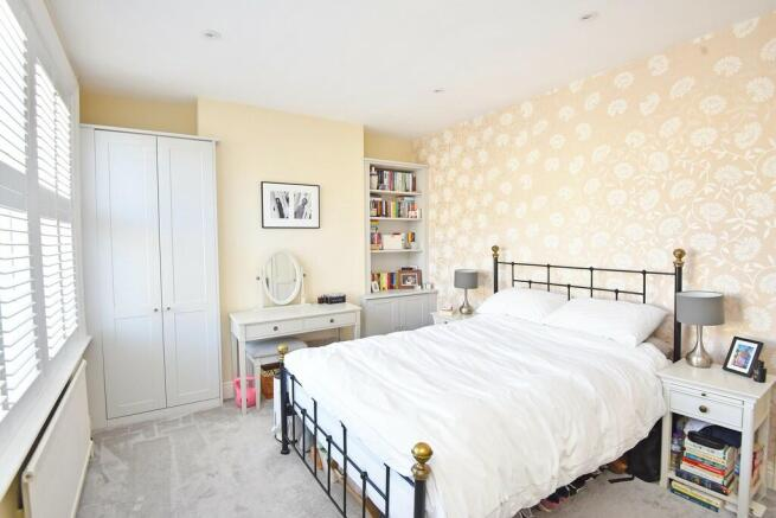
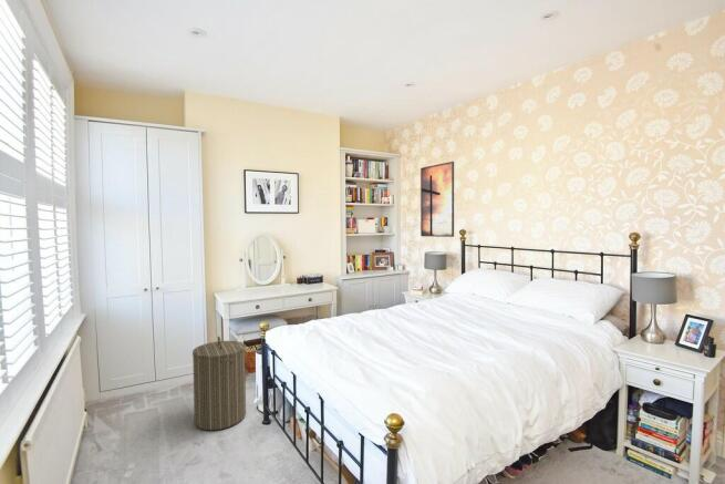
+ laundry hamper [191,336,247,431]
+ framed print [420,161,455,238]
